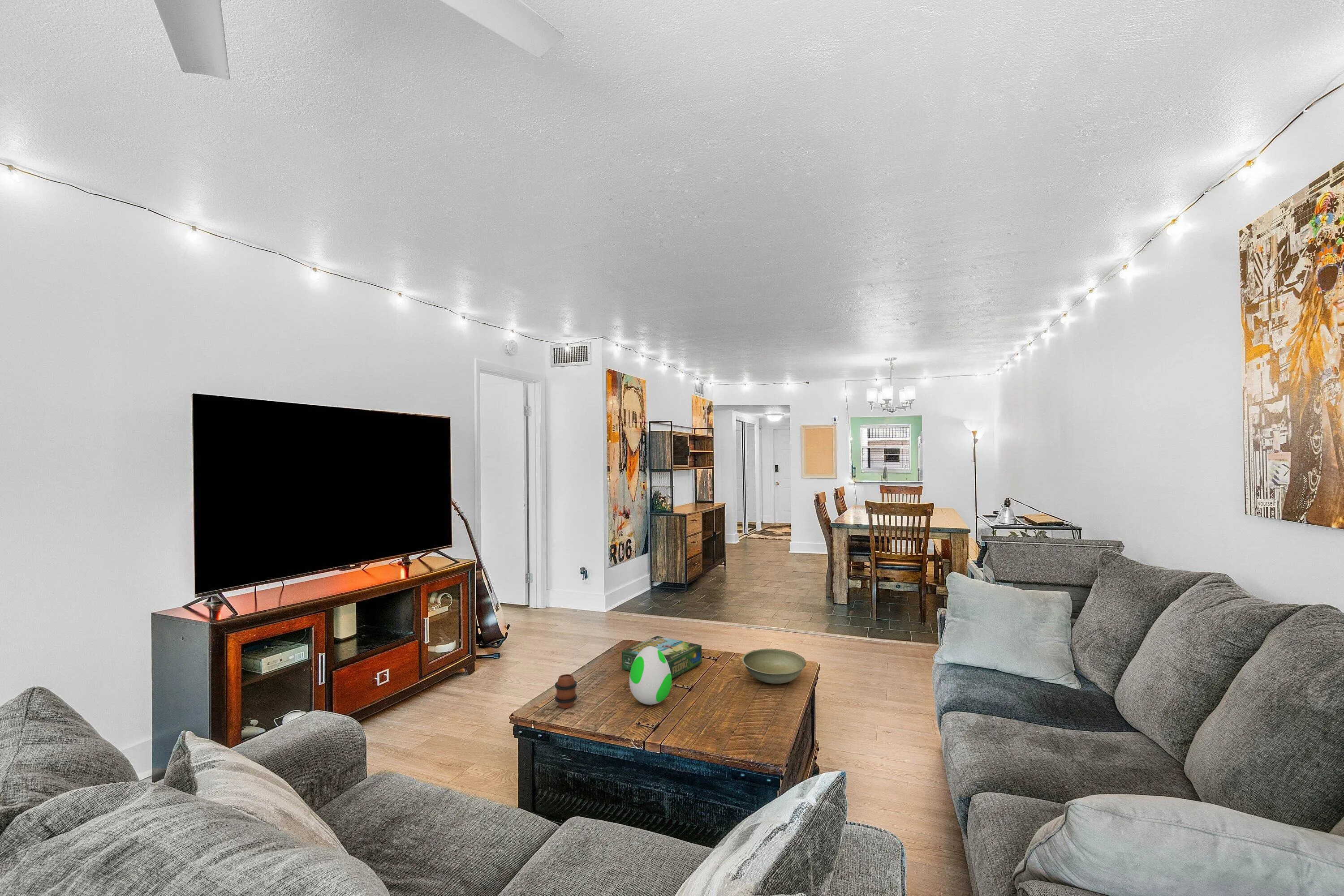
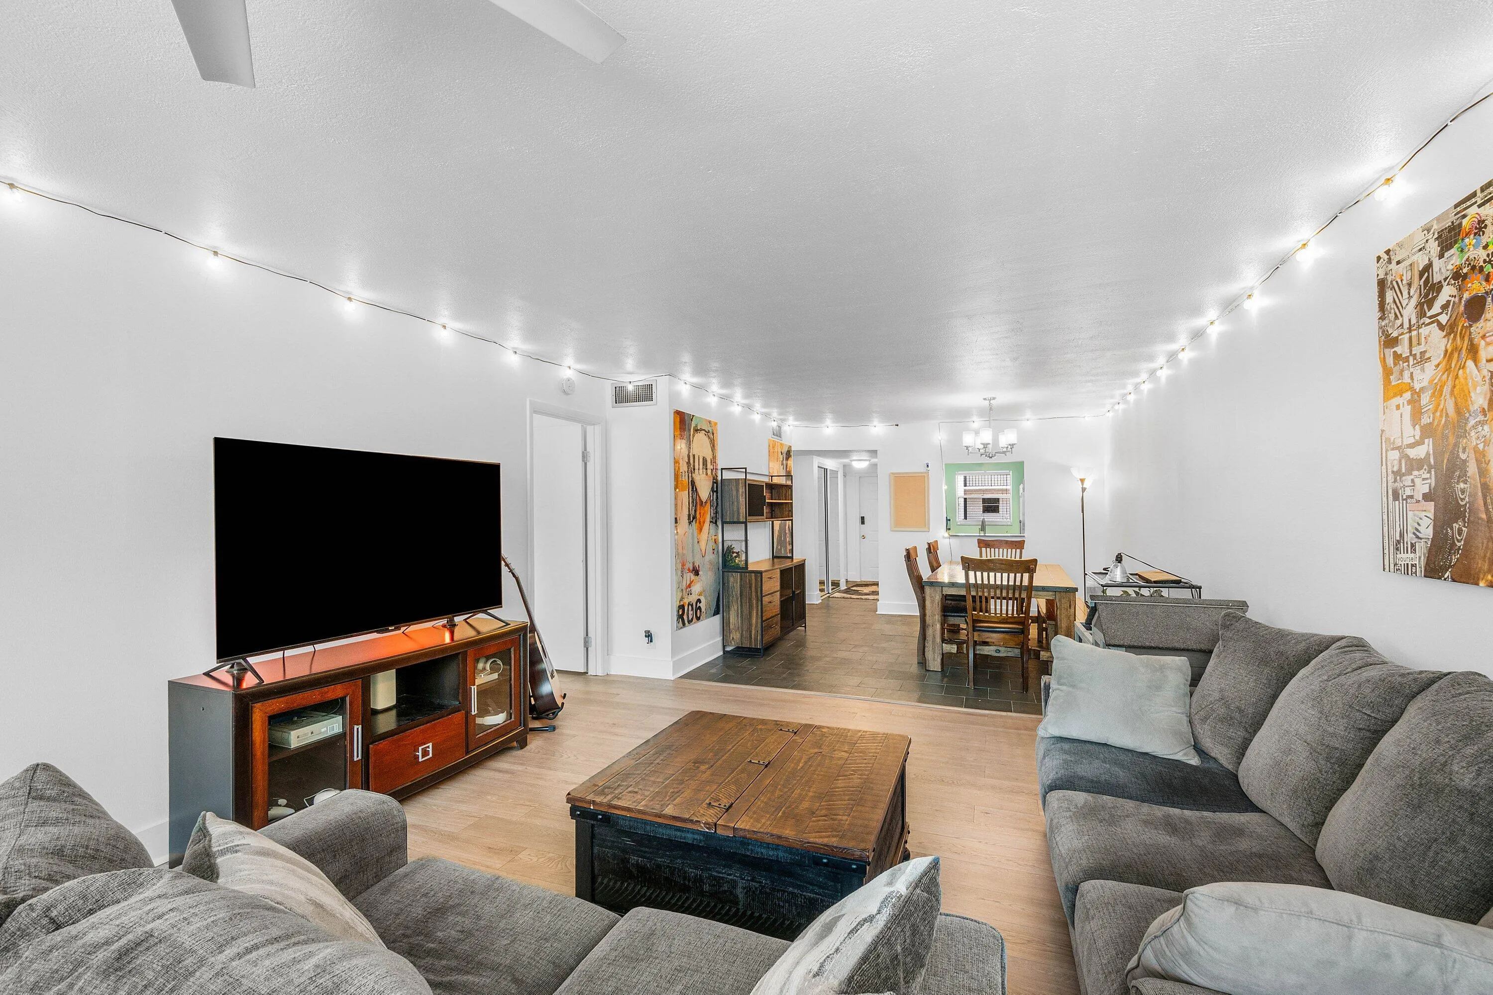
- bowl [741,648,806,684]
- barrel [555,674,577,709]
- board game [621,635,702,679]
- decorative egg [629,646,672,705]
